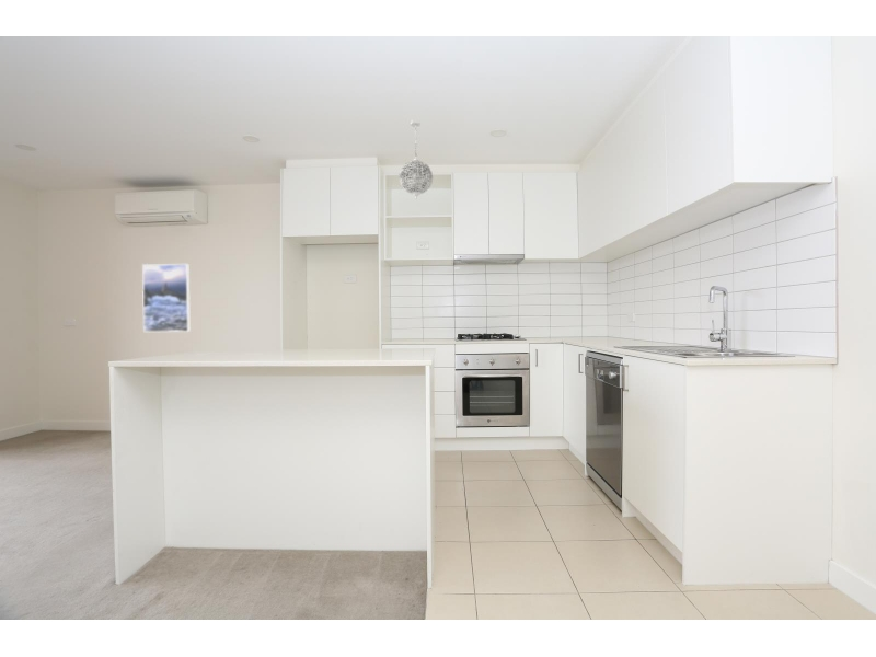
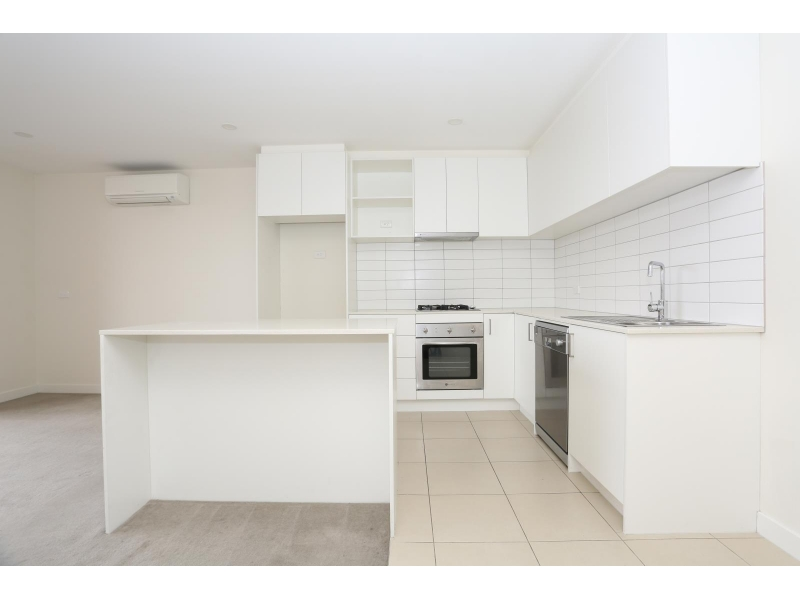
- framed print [141,263,192,333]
- pendant light [397,118,434,199]
